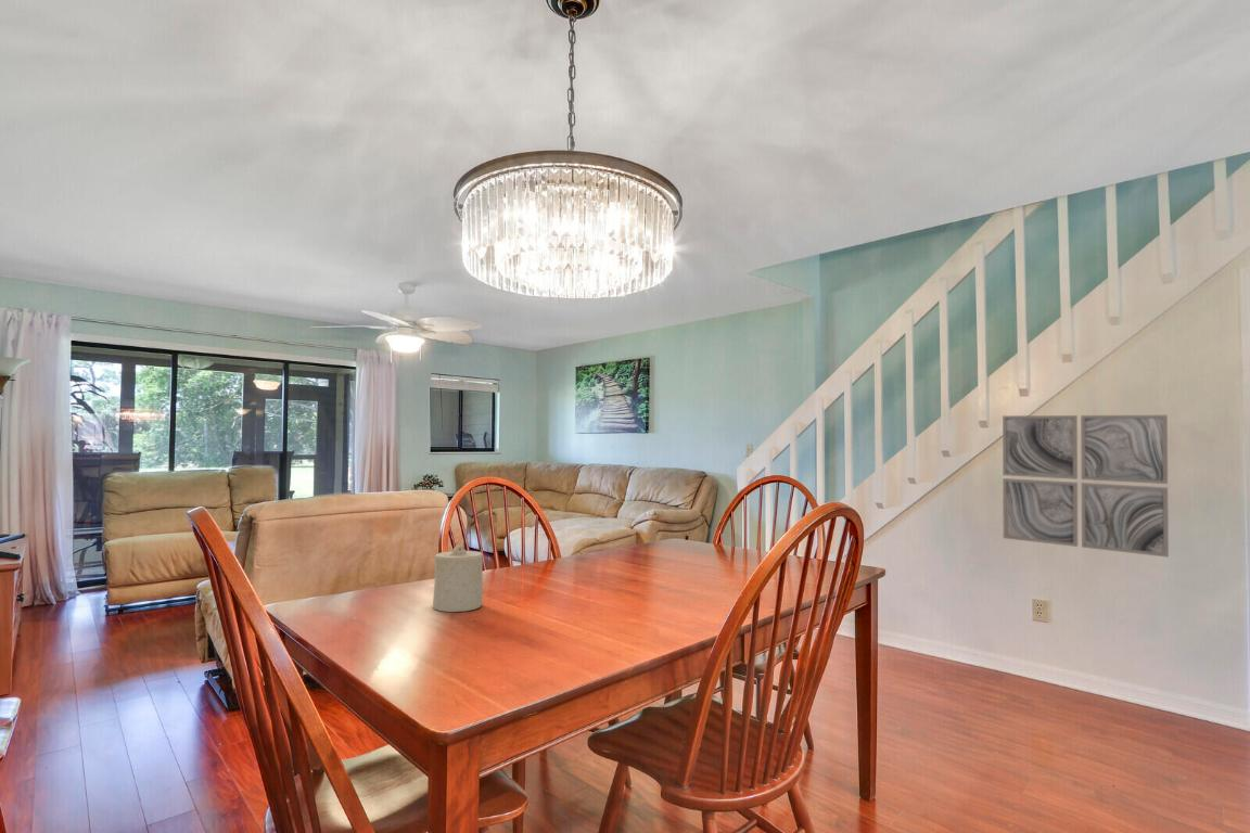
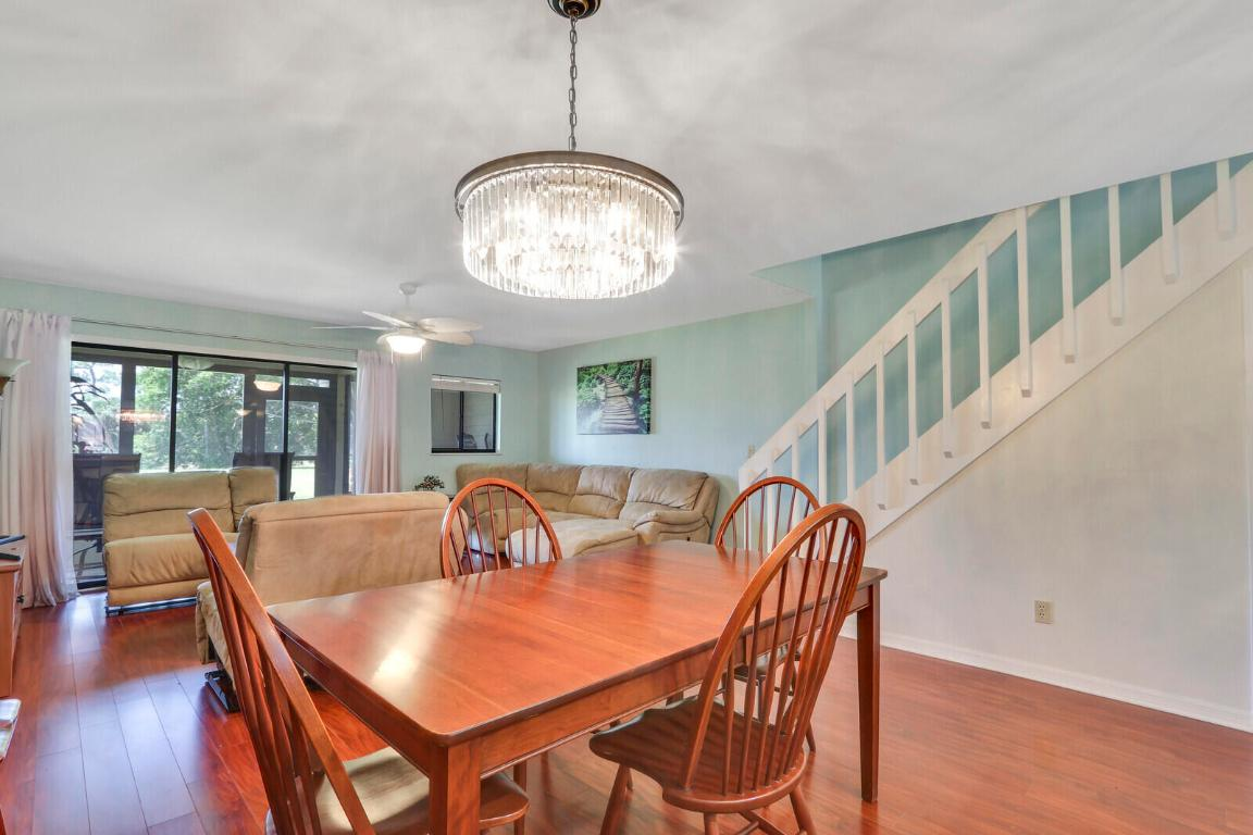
- candle [432,543,484,613]
- wall art [1002,414,1170,559]
